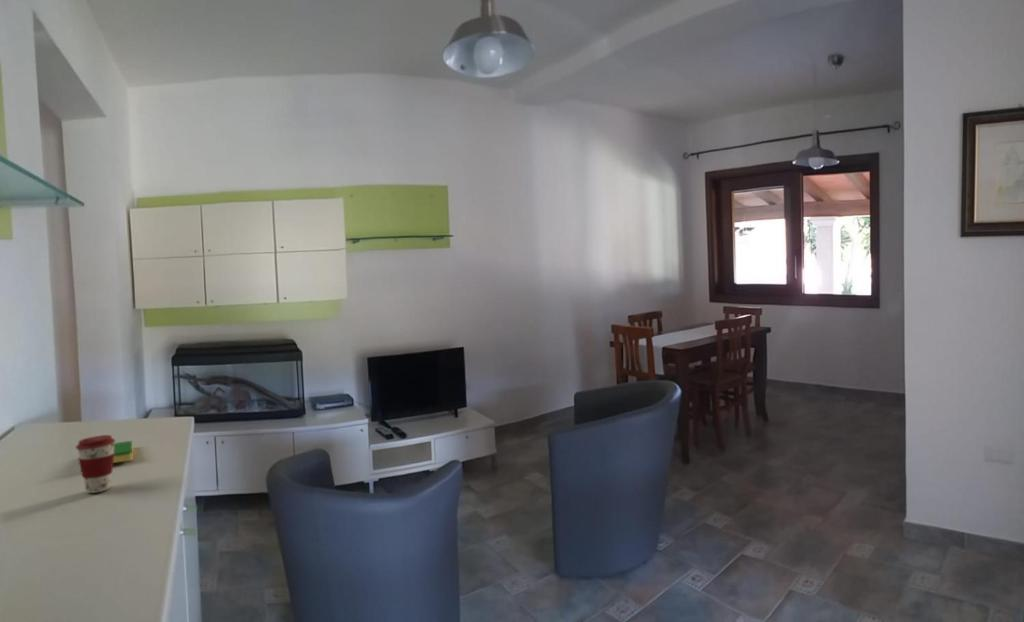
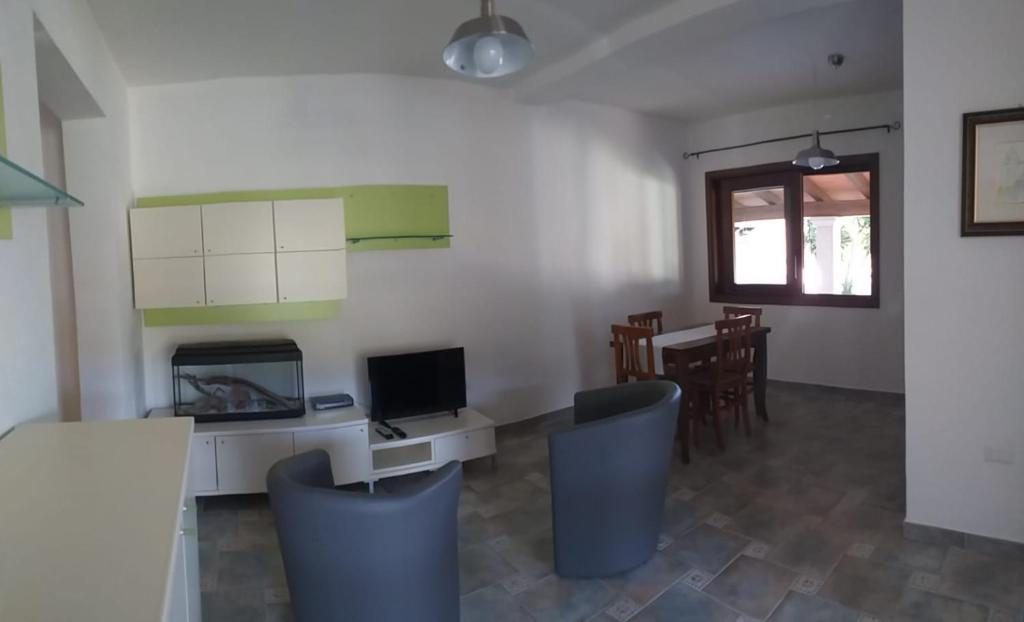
- dish sponge [113,440,133,464]
- coffee cup [75,434,116,494]
